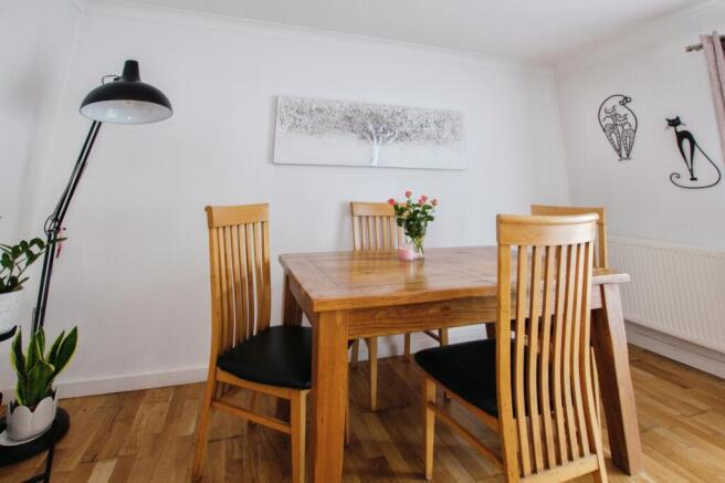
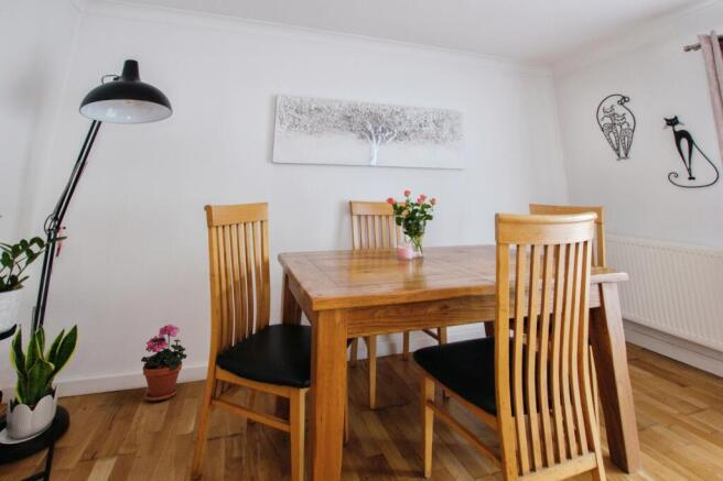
+ potted plant [140,324,187,403]
